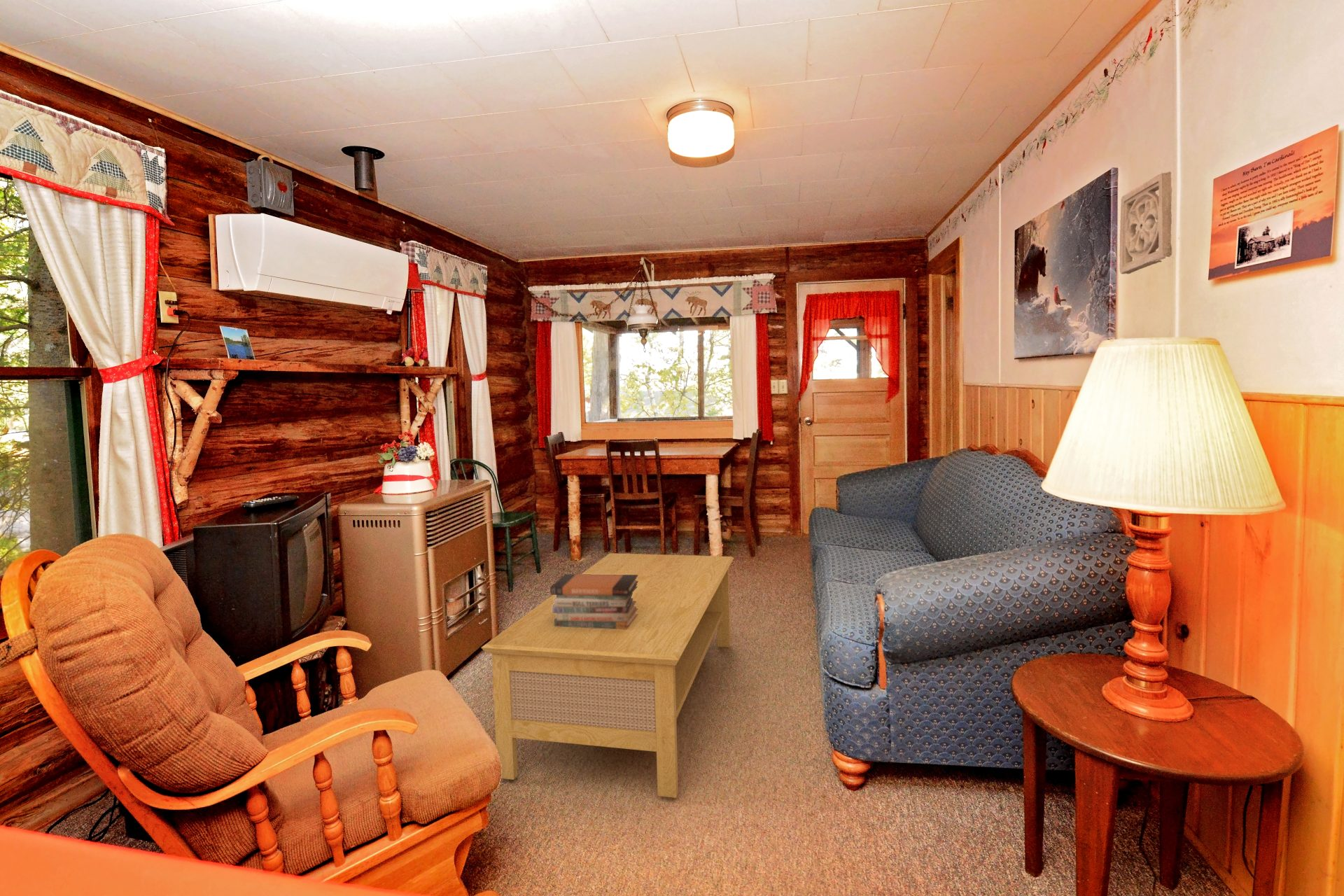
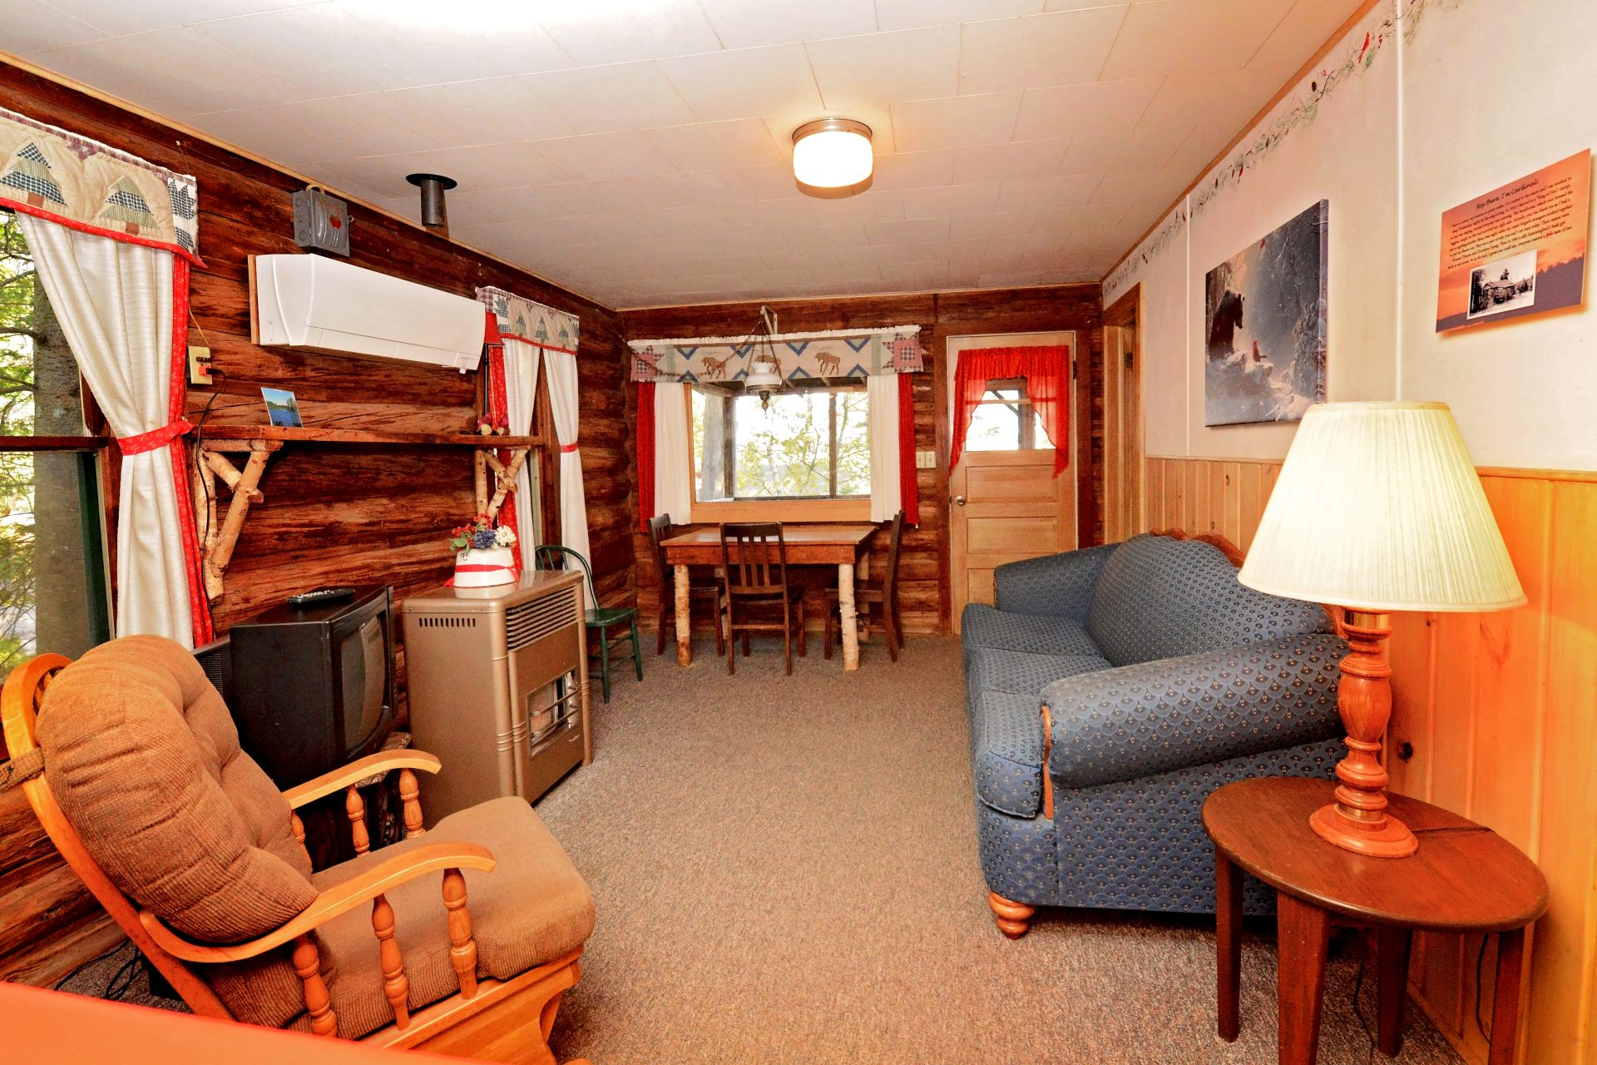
- coffee table [481,552,734,799]
- wall ornament [1119,171,1173,274]
- book stack [549,573,638,630]
